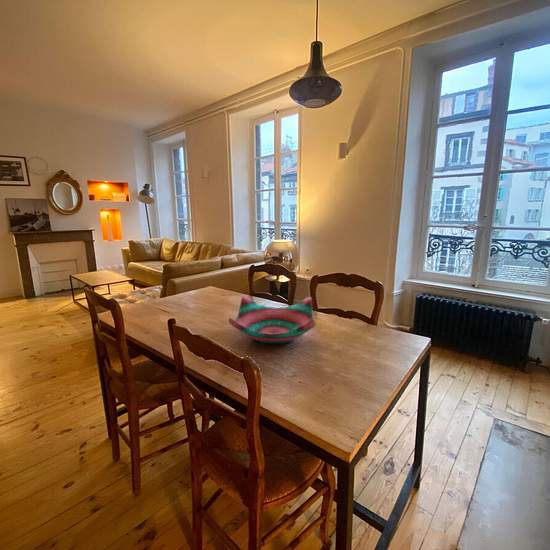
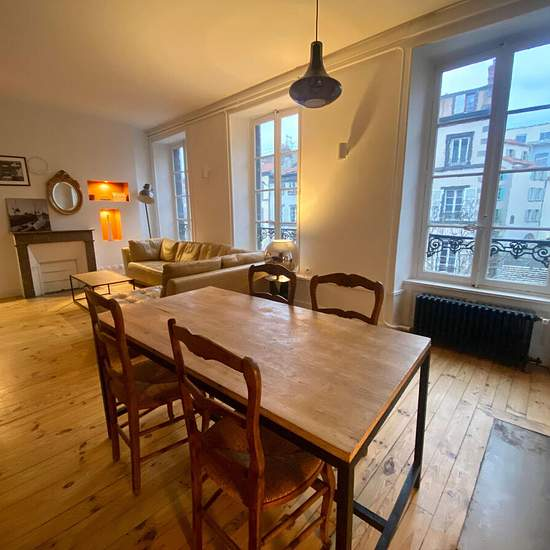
- decorative bowl [228,295,317,344]
